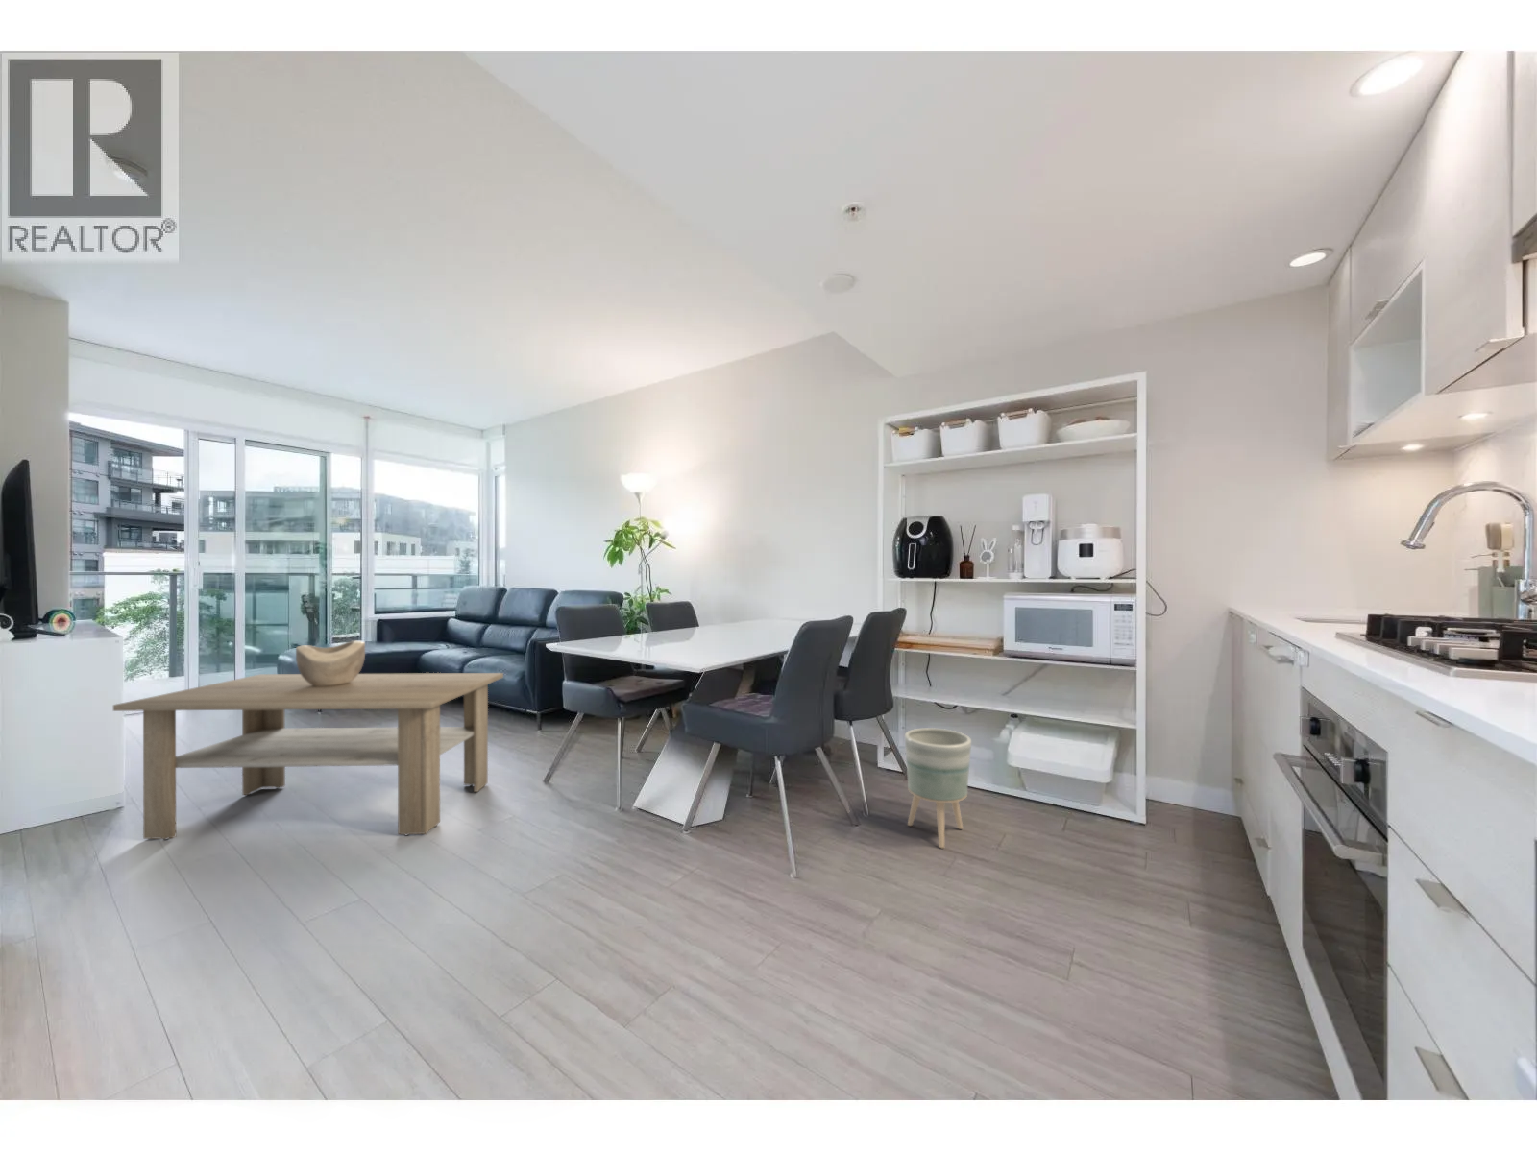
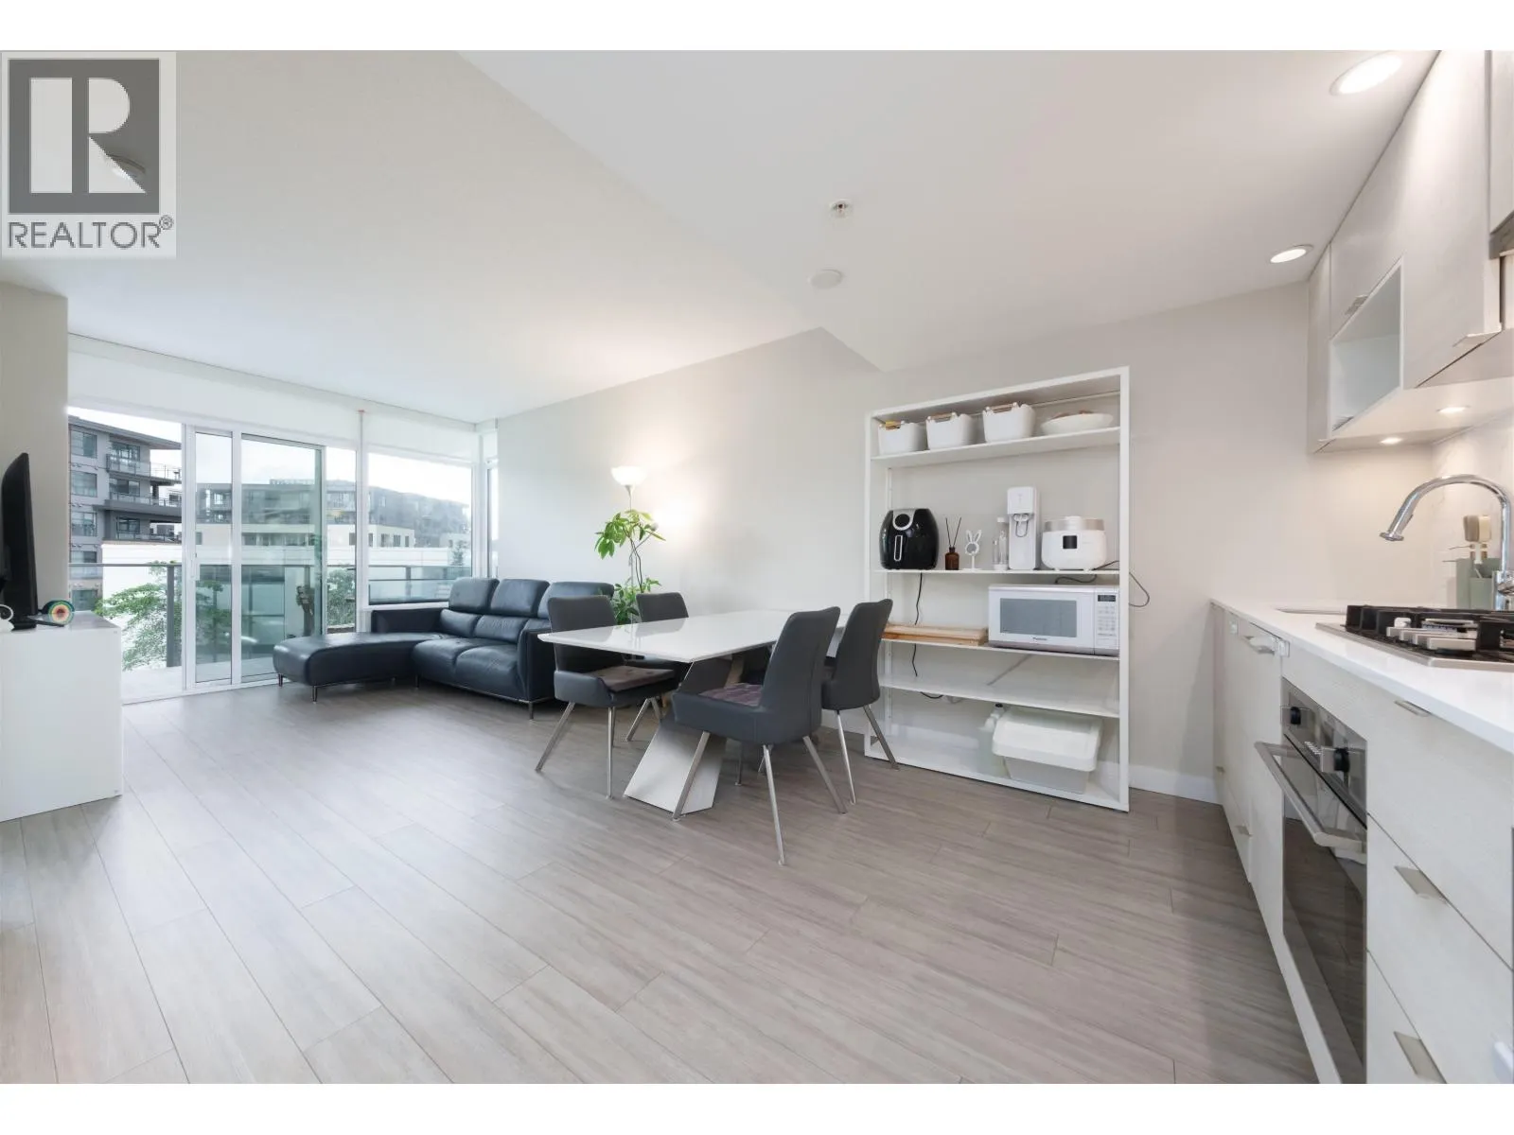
- coffee table [113,672,505,841]
- decorative bowl [295,640,365,686]
- planter [904,727,972,848]
